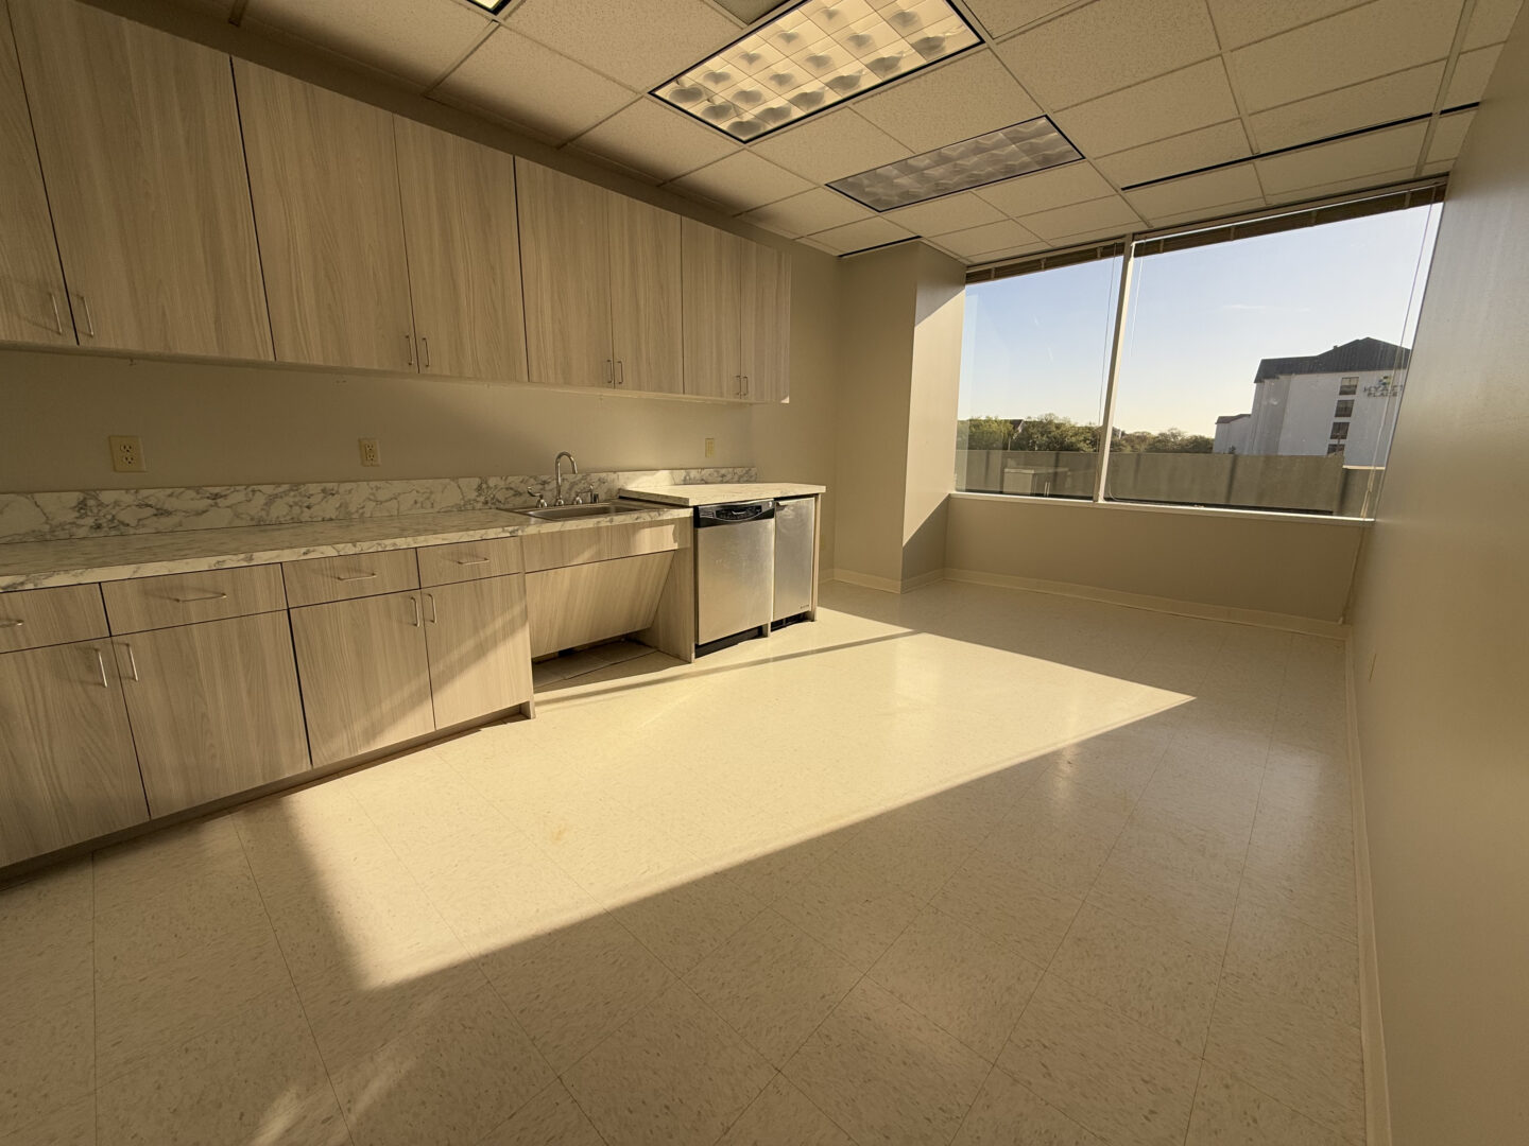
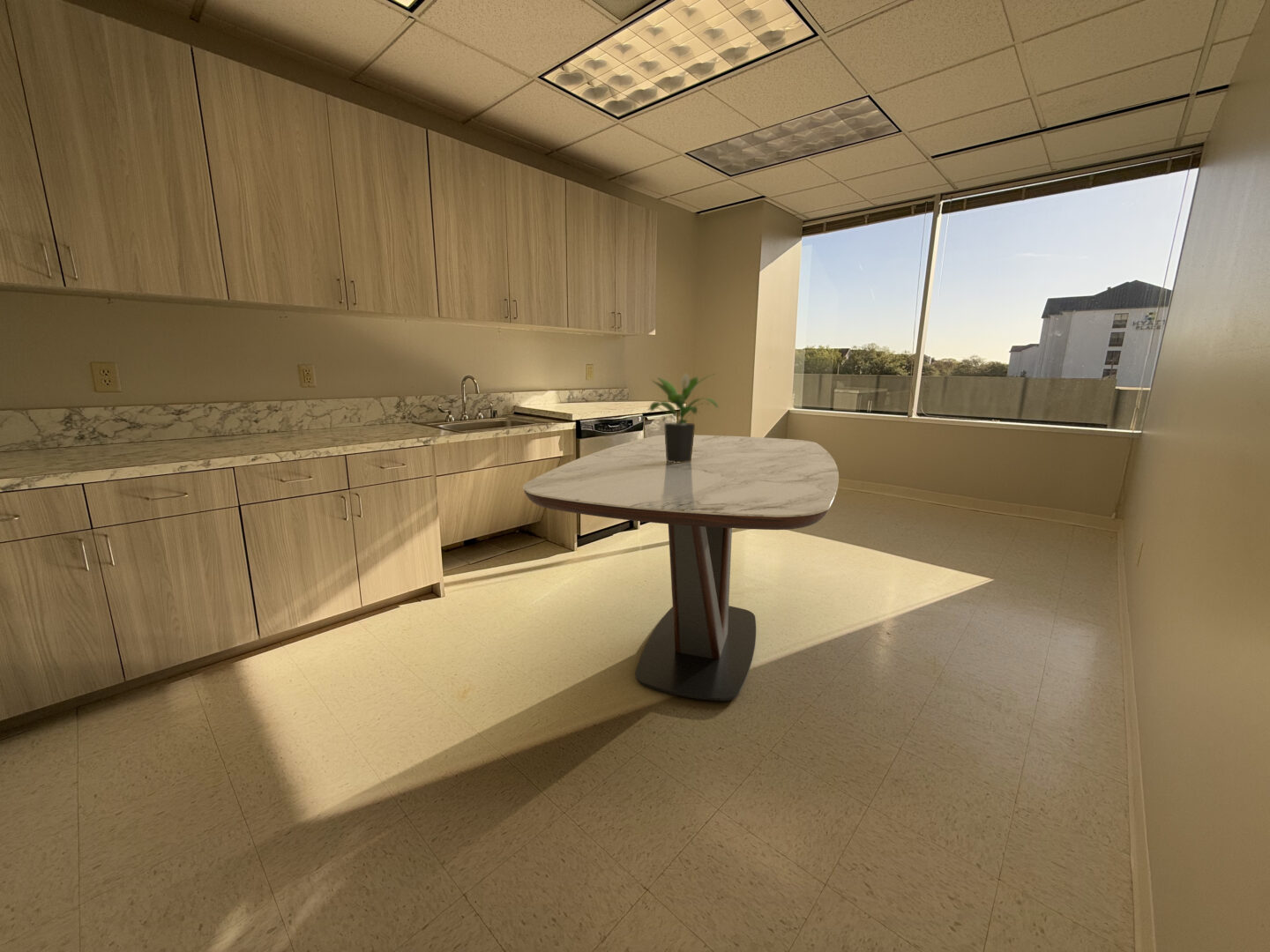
+ dining table [522,435,840,702]
+ potted plant [639,372,721,463]
